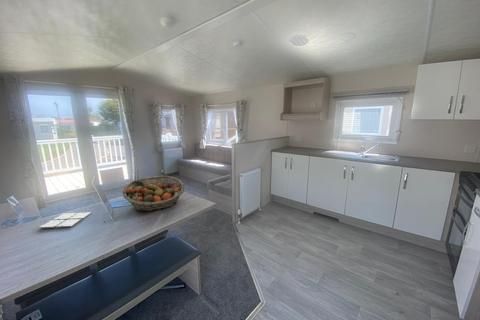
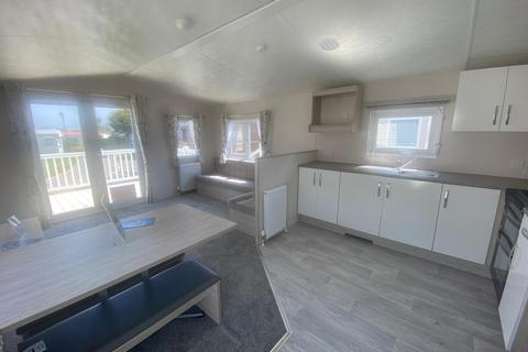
- fruit basket [122,175,185,212]
- drink coaster [37,211,93,229]
